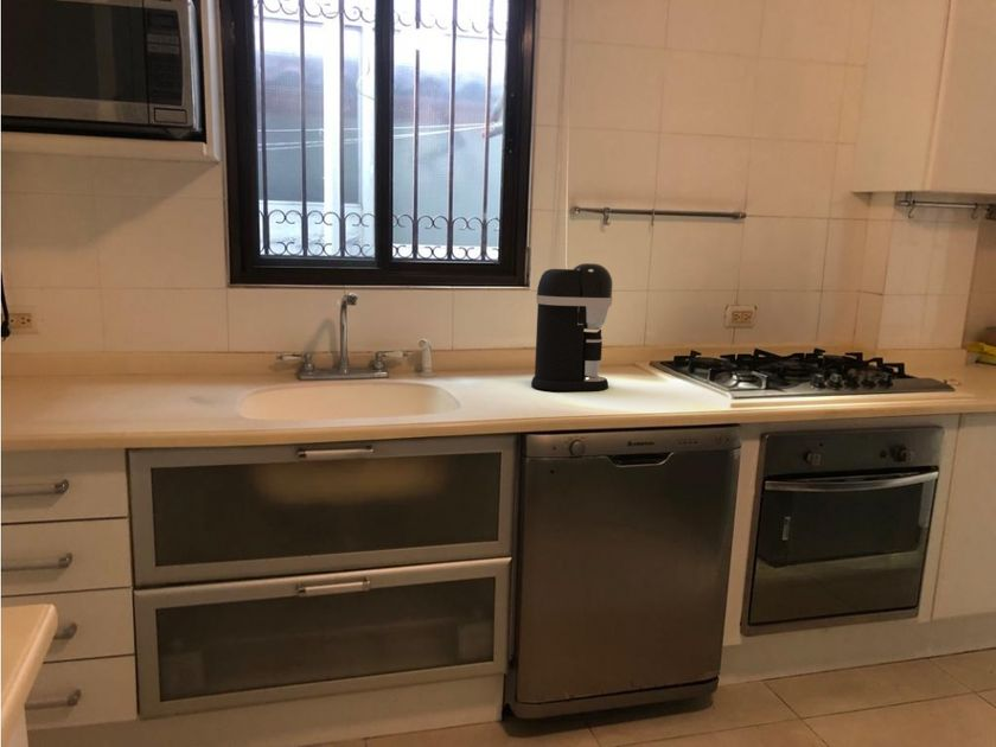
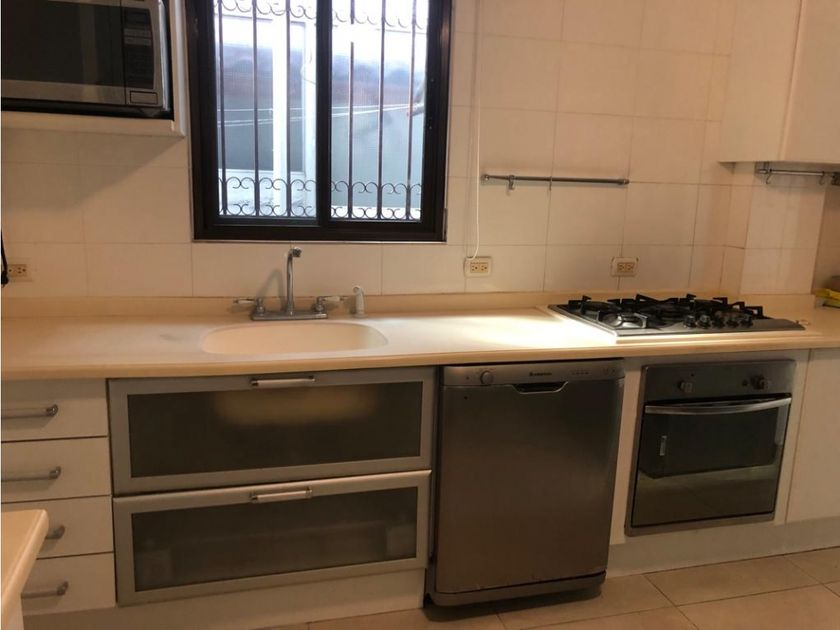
- coffee maker [530,262,613,391]
